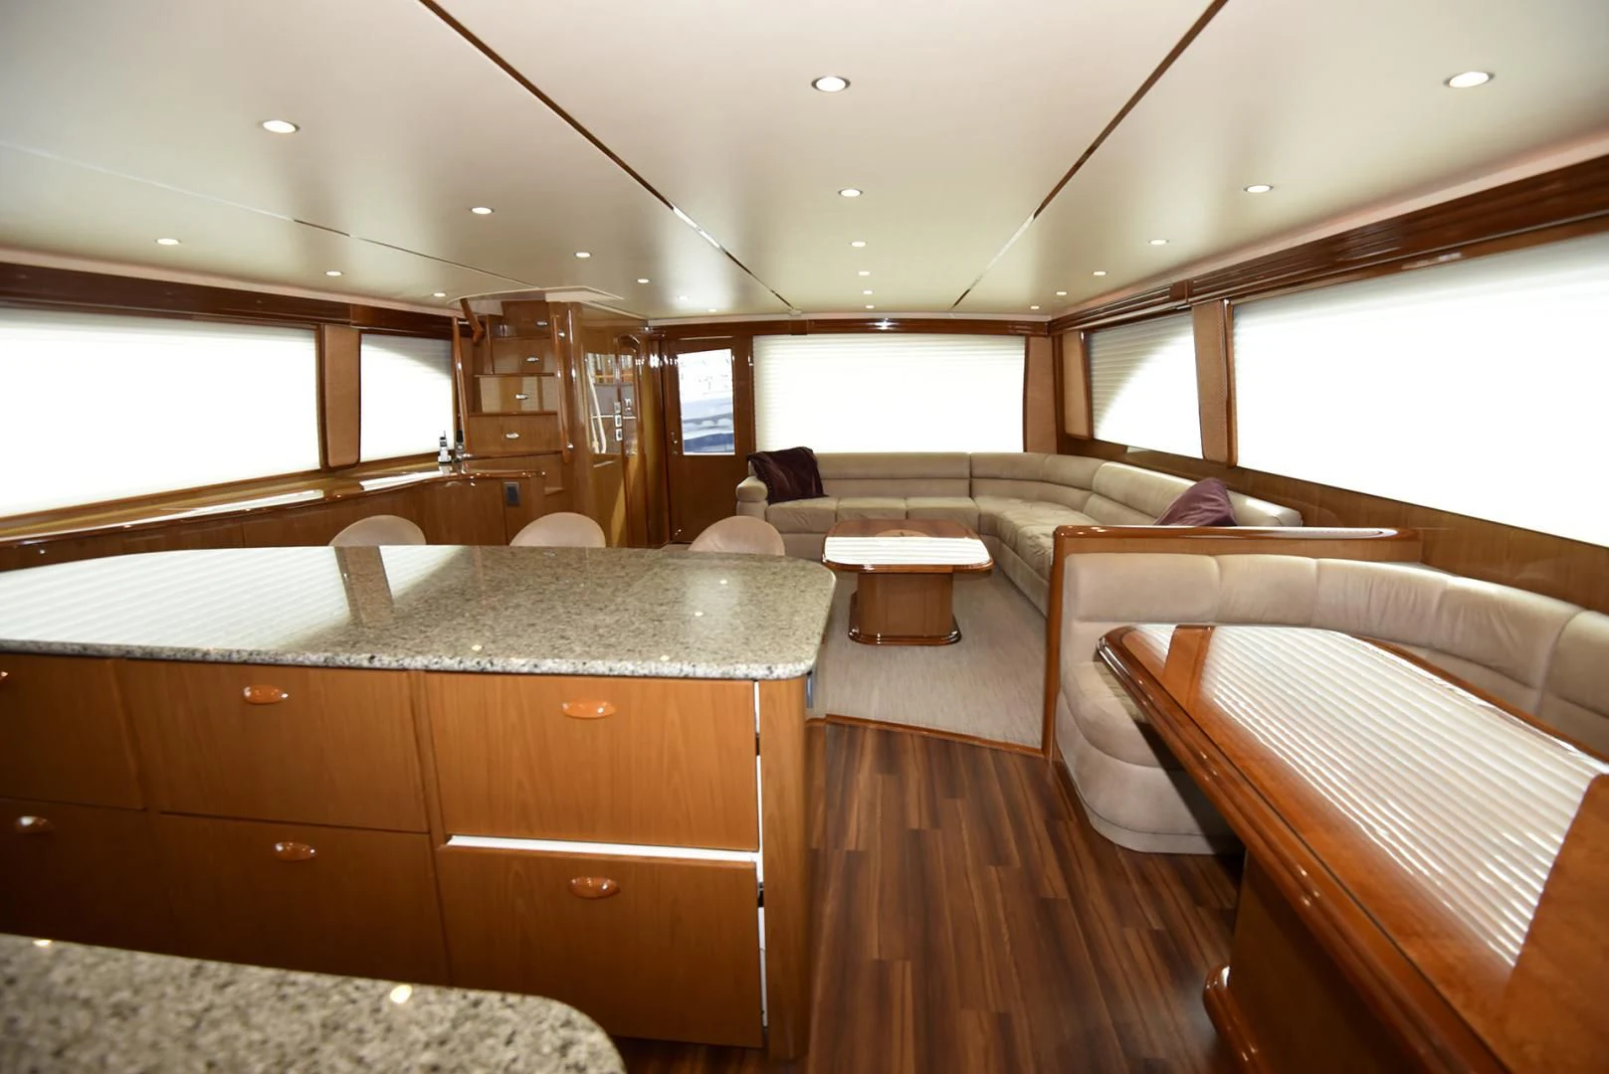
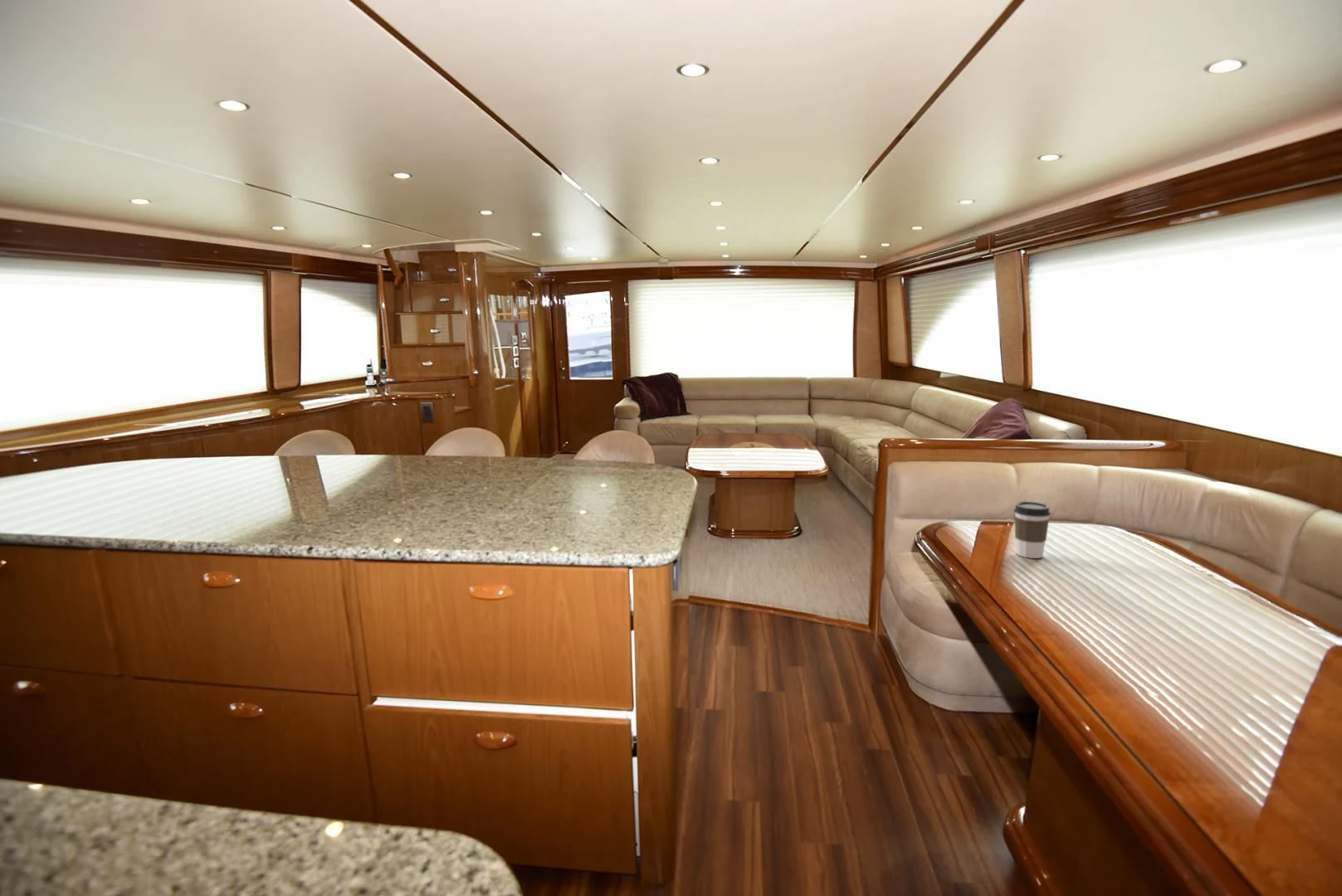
+ coffee cup [1013,501,1052,559]
